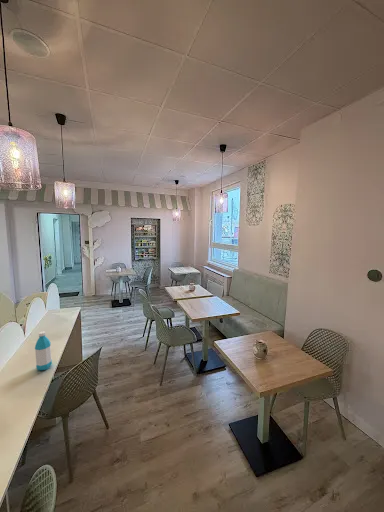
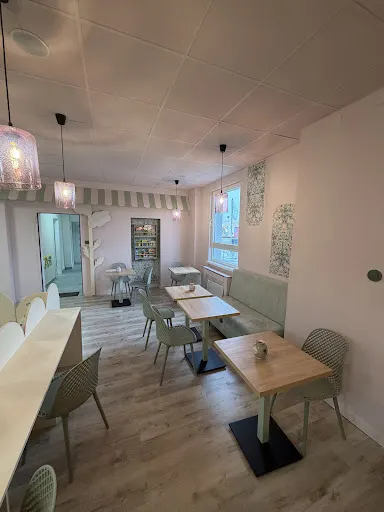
- water bottle [34,330,53,371]
